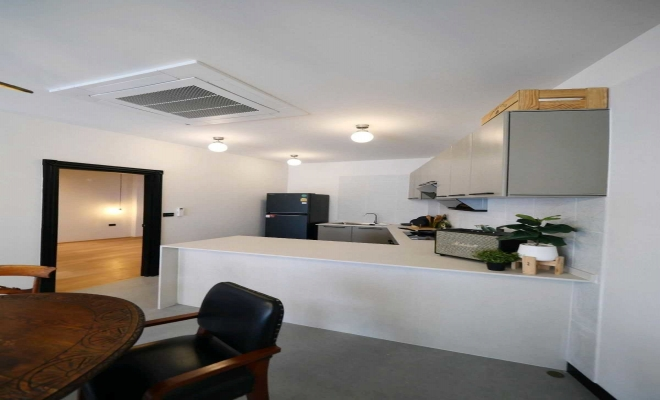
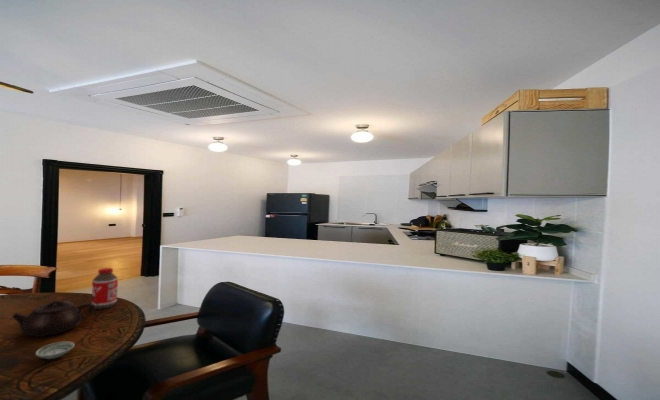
+ bottle [91,267,119,310]
+ saucer [35,341,76,360]
+ teapot [11,300,96,338]
